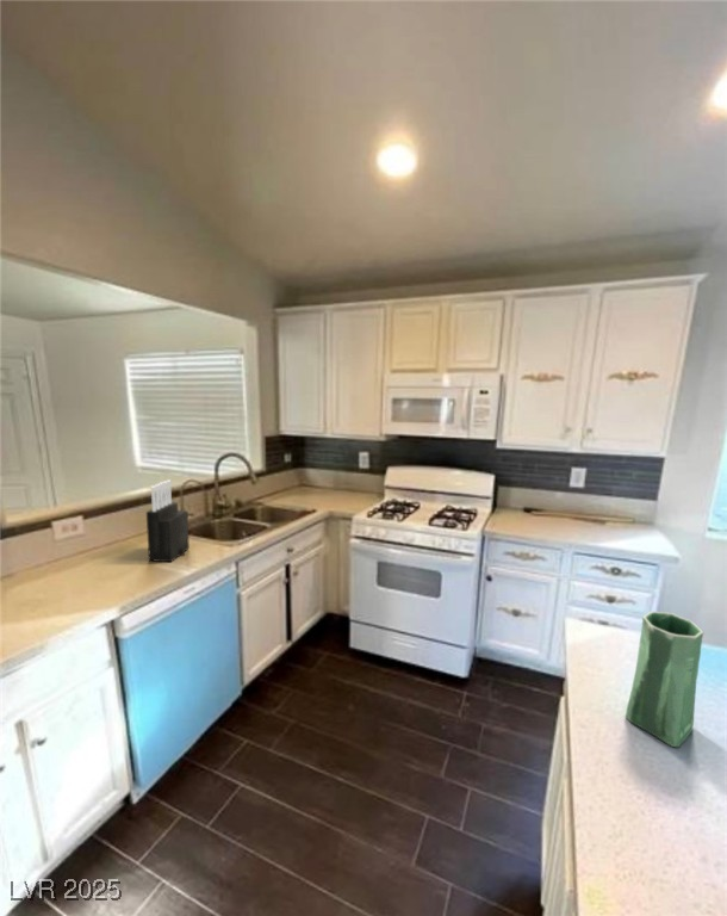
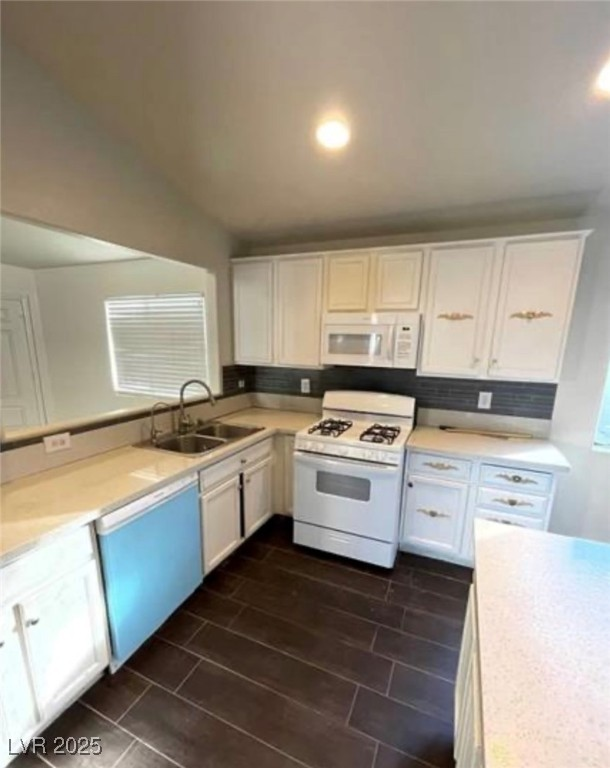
- vase [625,611,704,748]
- knife block [145,478,191,563]
